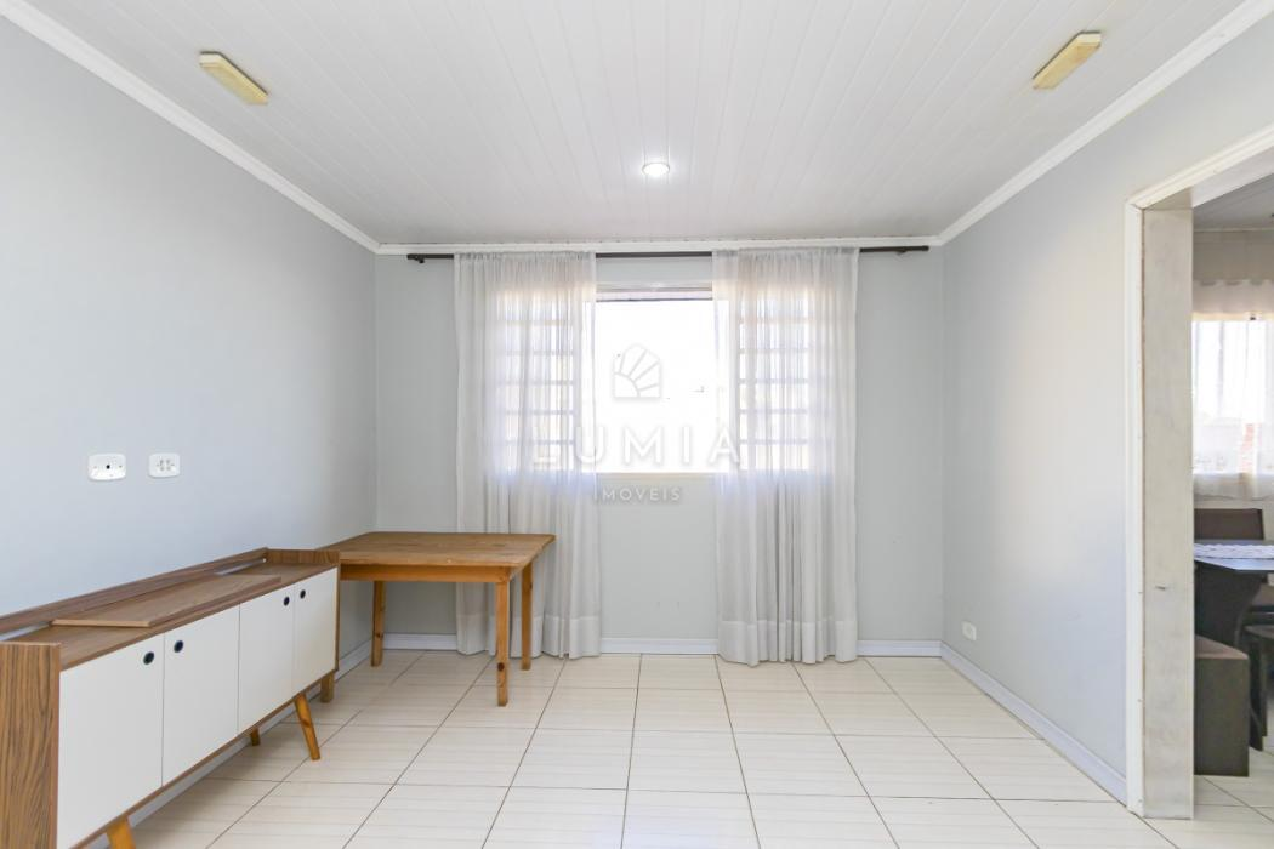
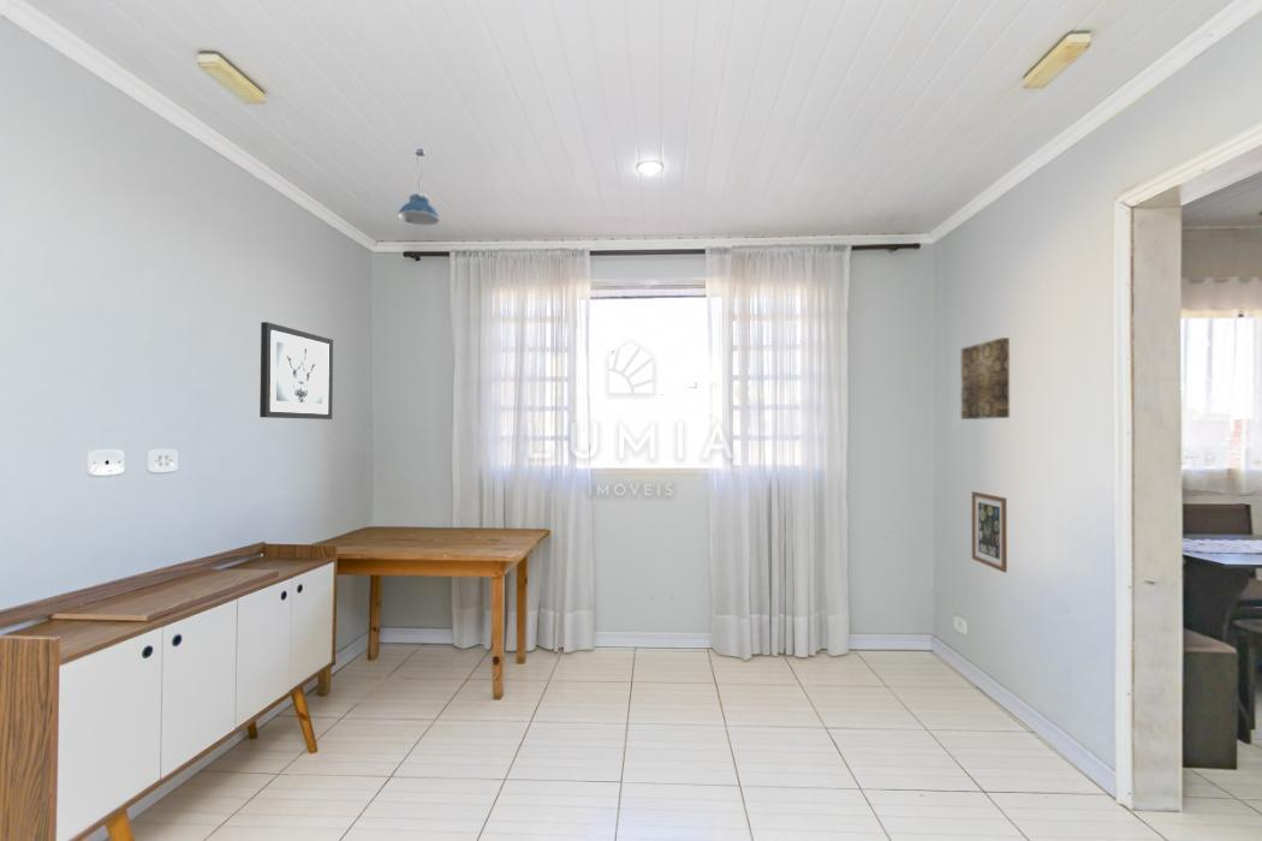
+ wall art [971,490,1008,573]
+ wall art [258,321,334,421]
+ pendant light [397,148,441,226]
+ wall art [960,336,1011,421]
